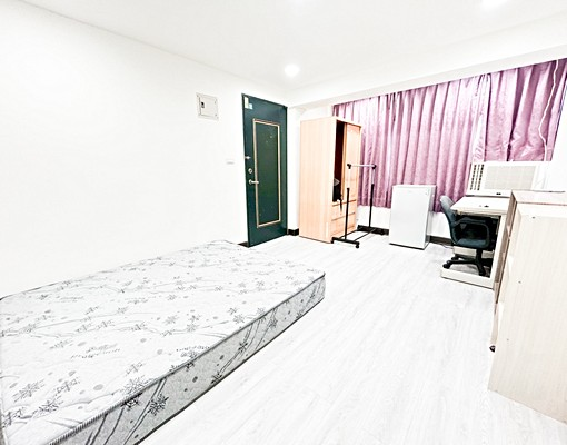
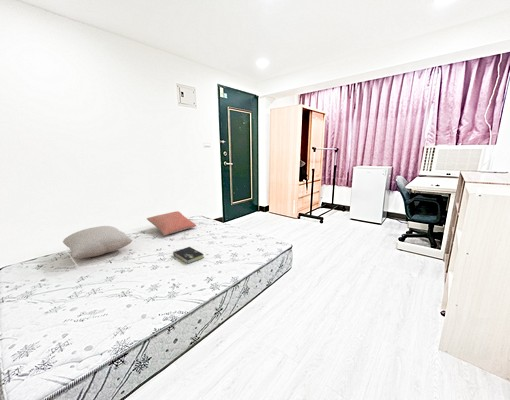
+ pillow [62,225,134,259]
+ book [172,246,205,265]
+ pillow [146,210,197,236]
